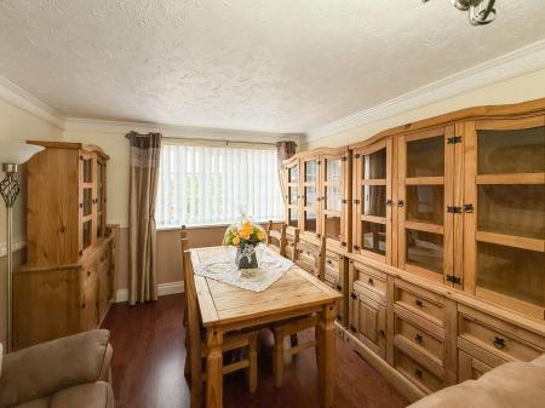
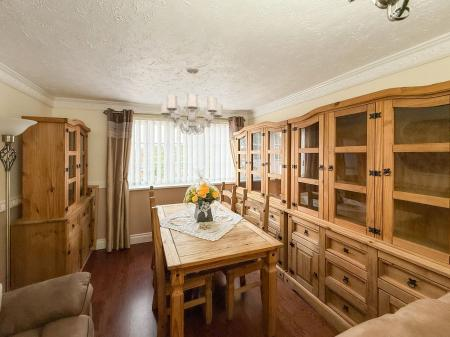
+ chandelier [160,66,224,136]
